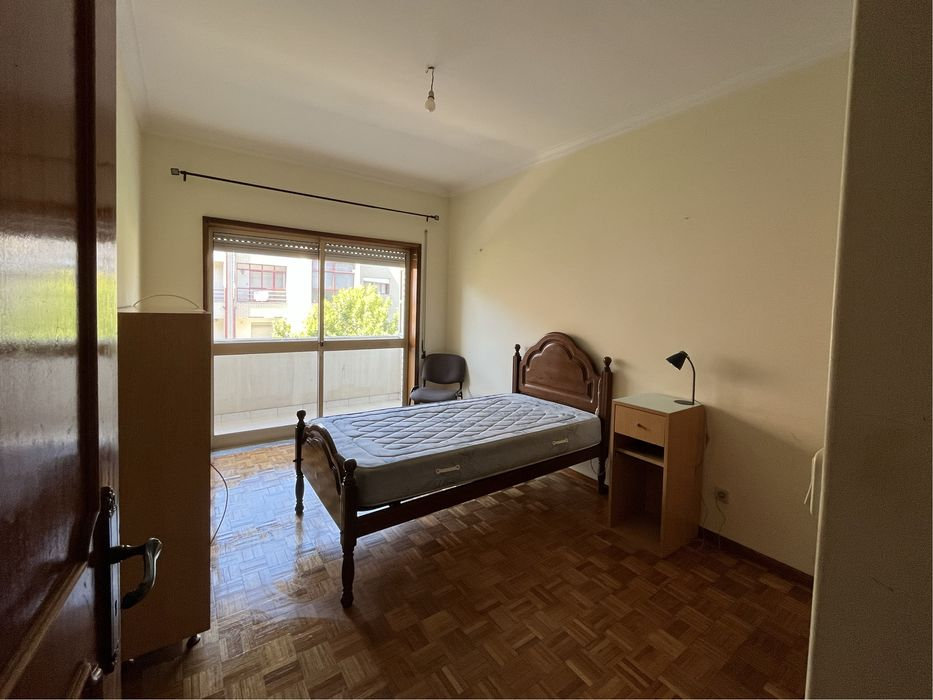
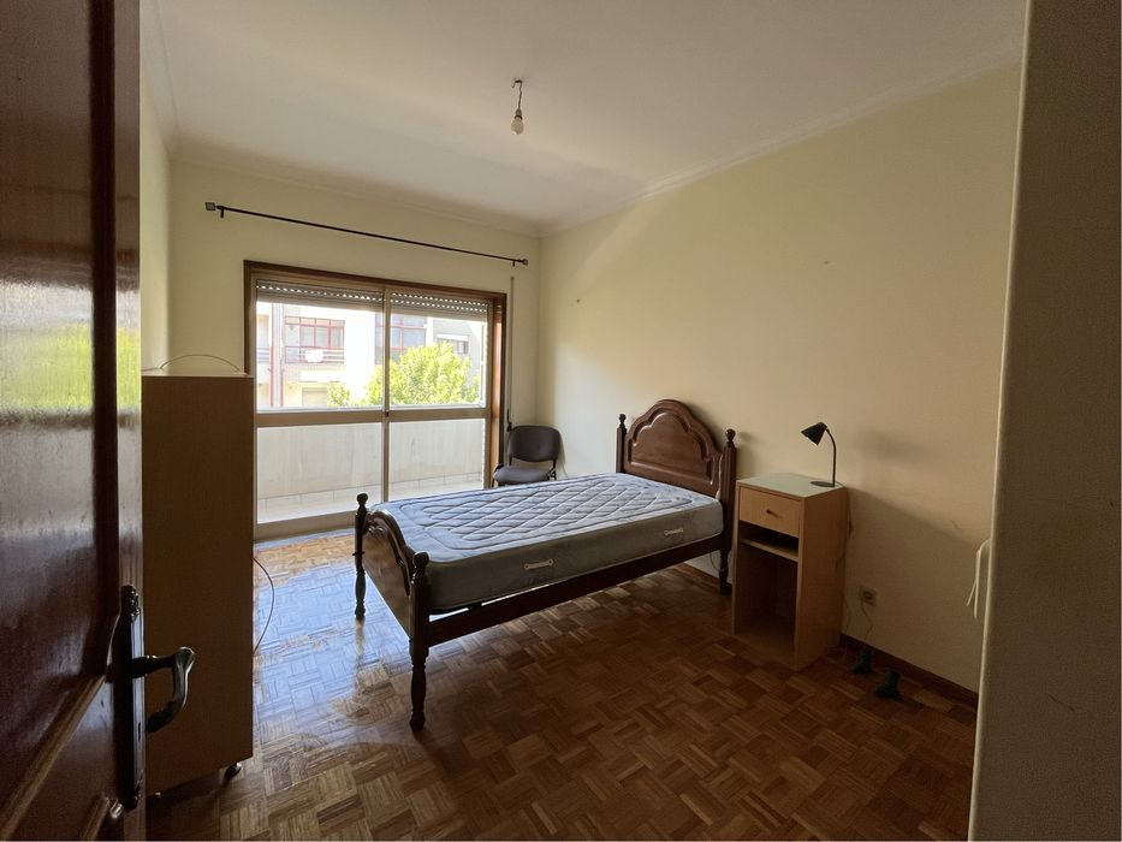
+ boots [849,648,904,698]
